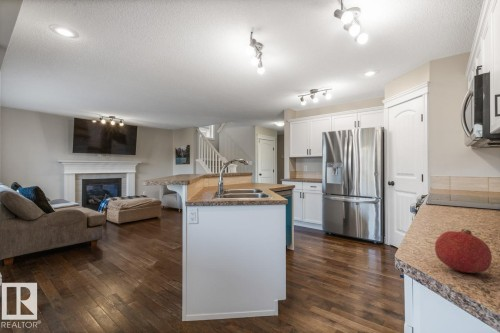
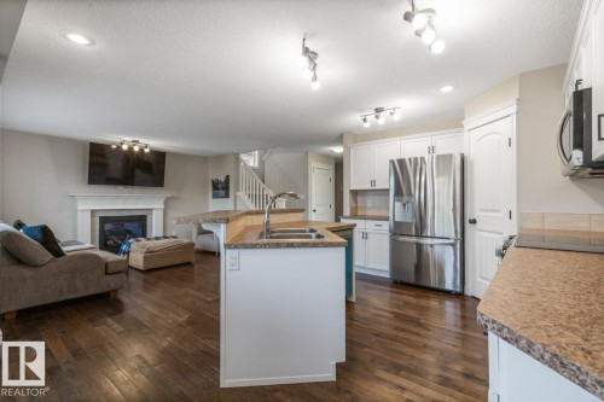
- fruit [434,228,493,274]
